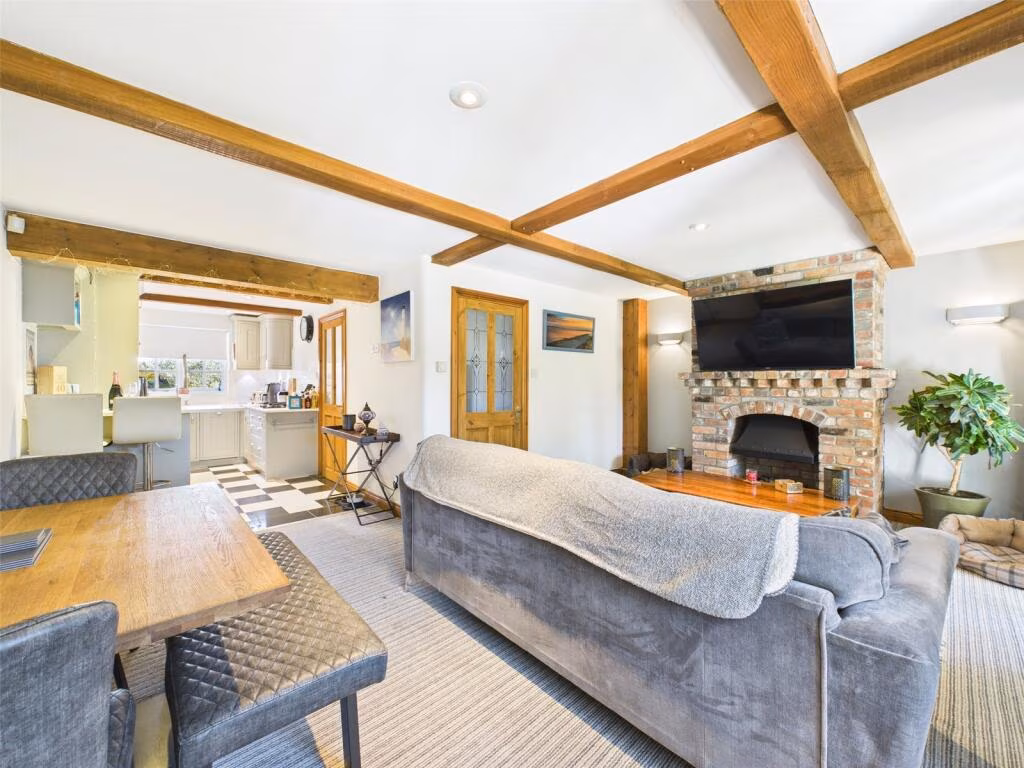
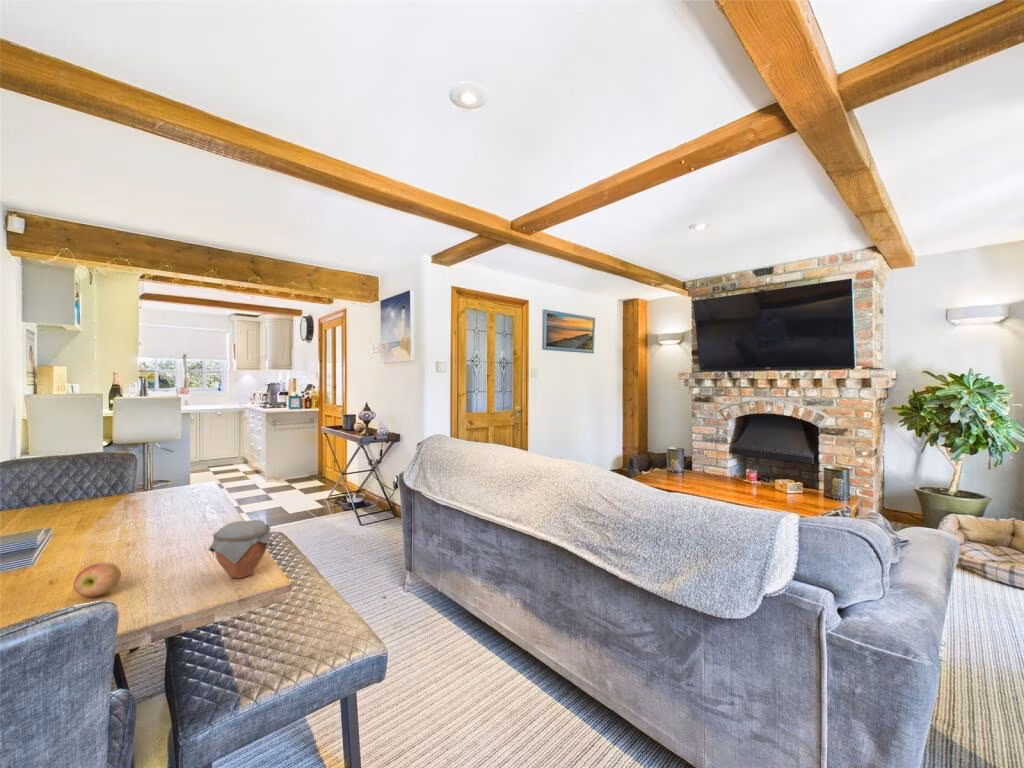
+ apple [73,561,122,598]
+ jar [207,519,274,580]
